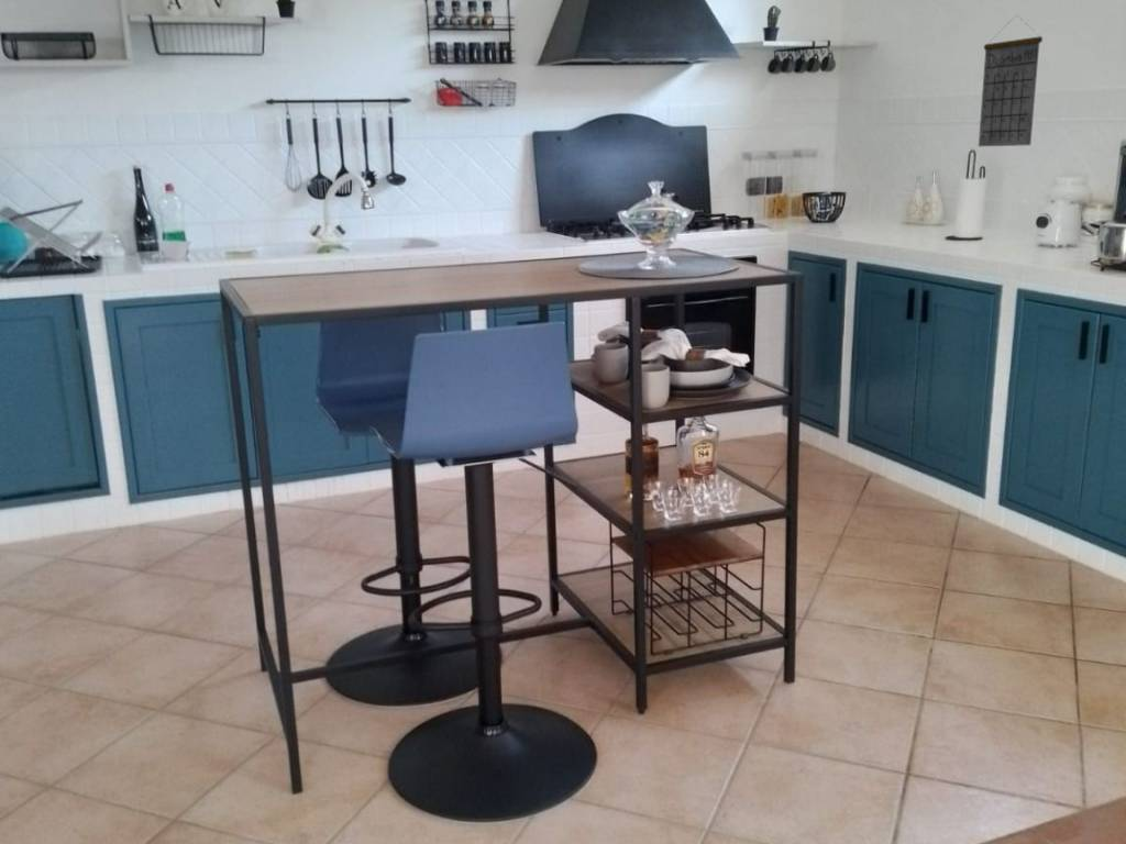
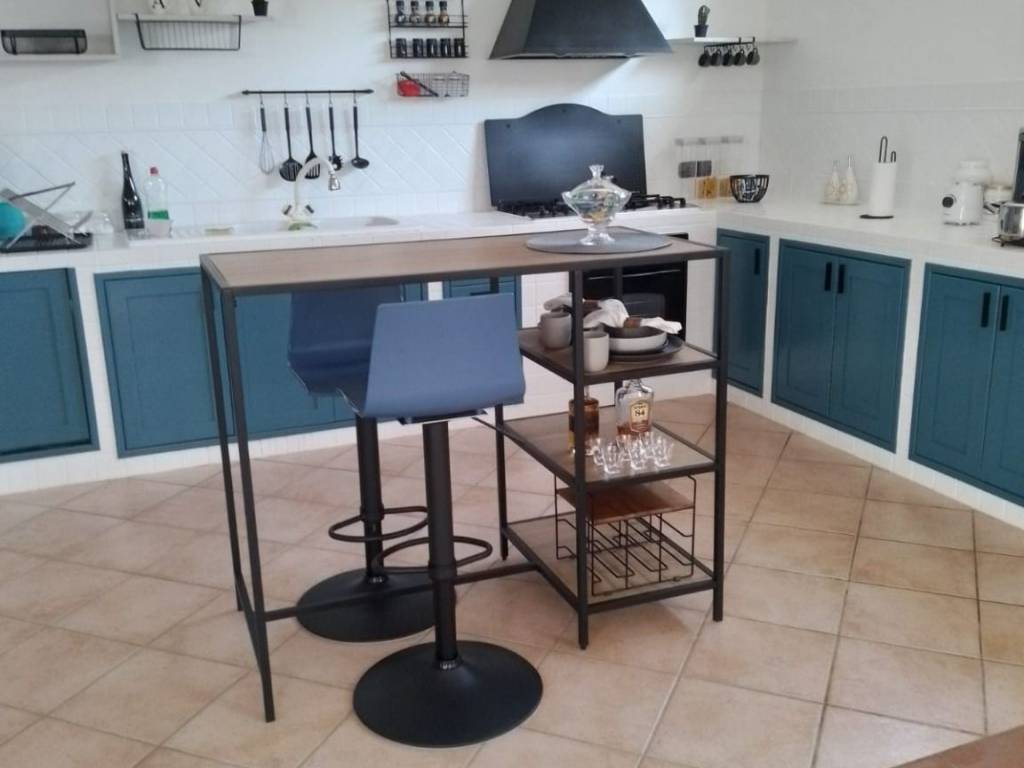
- calendar [978,13,1044,147]
